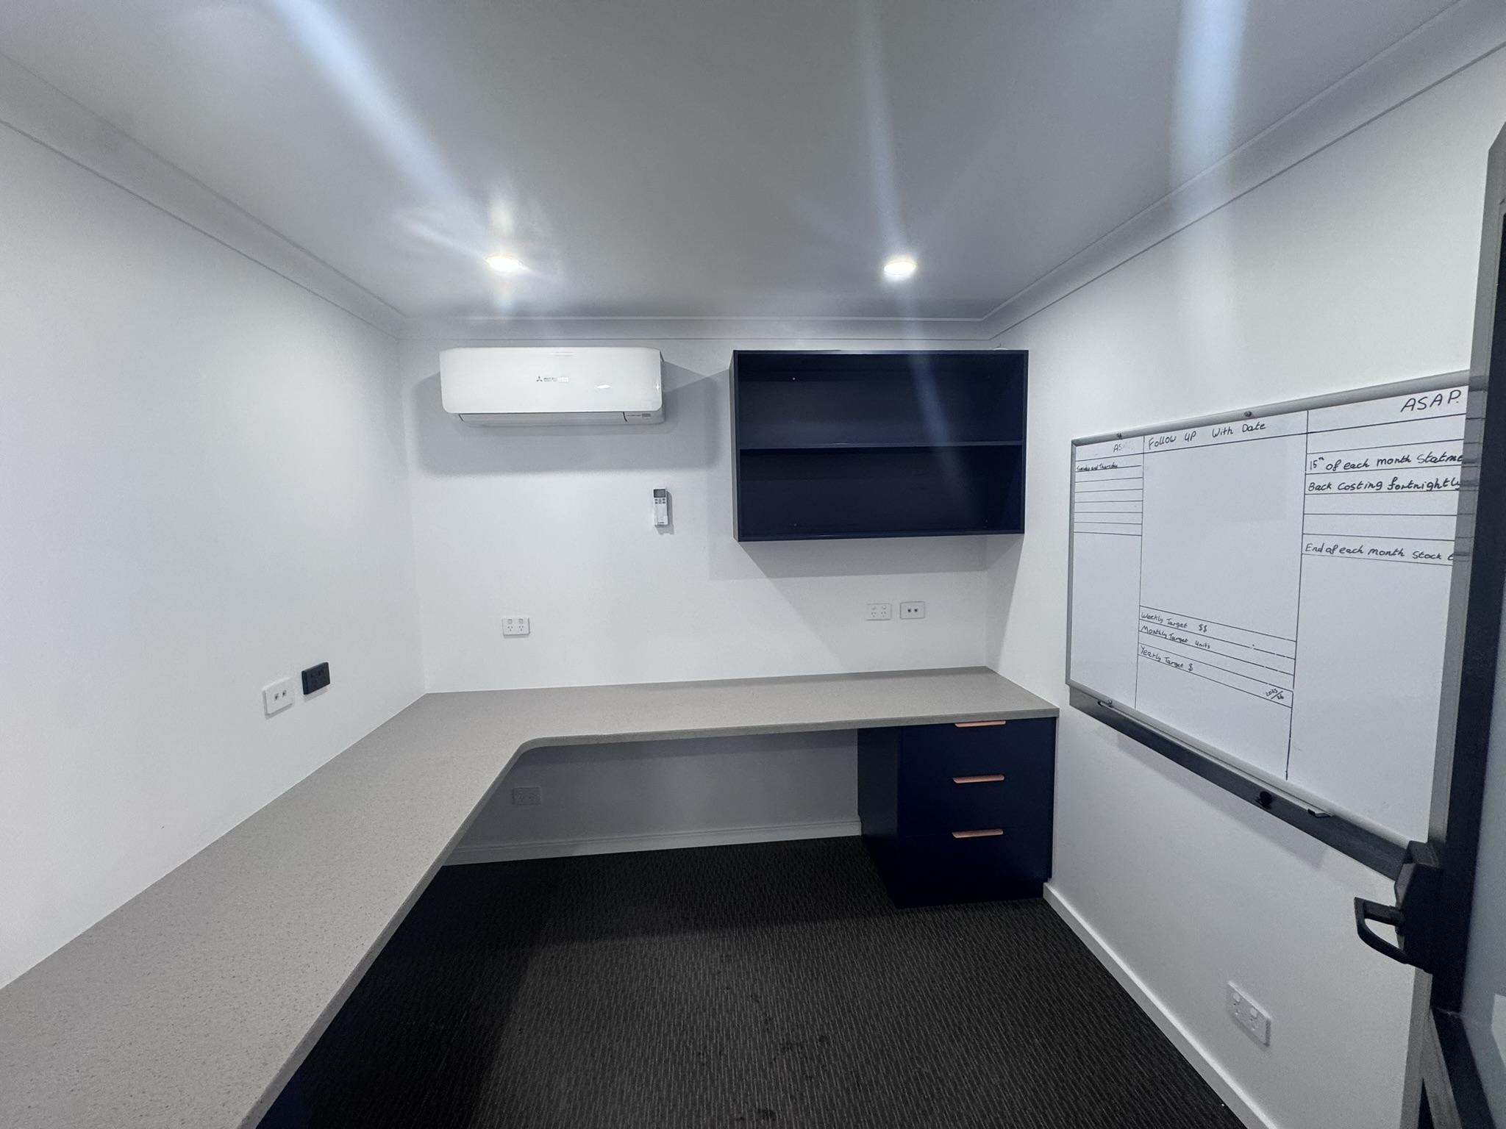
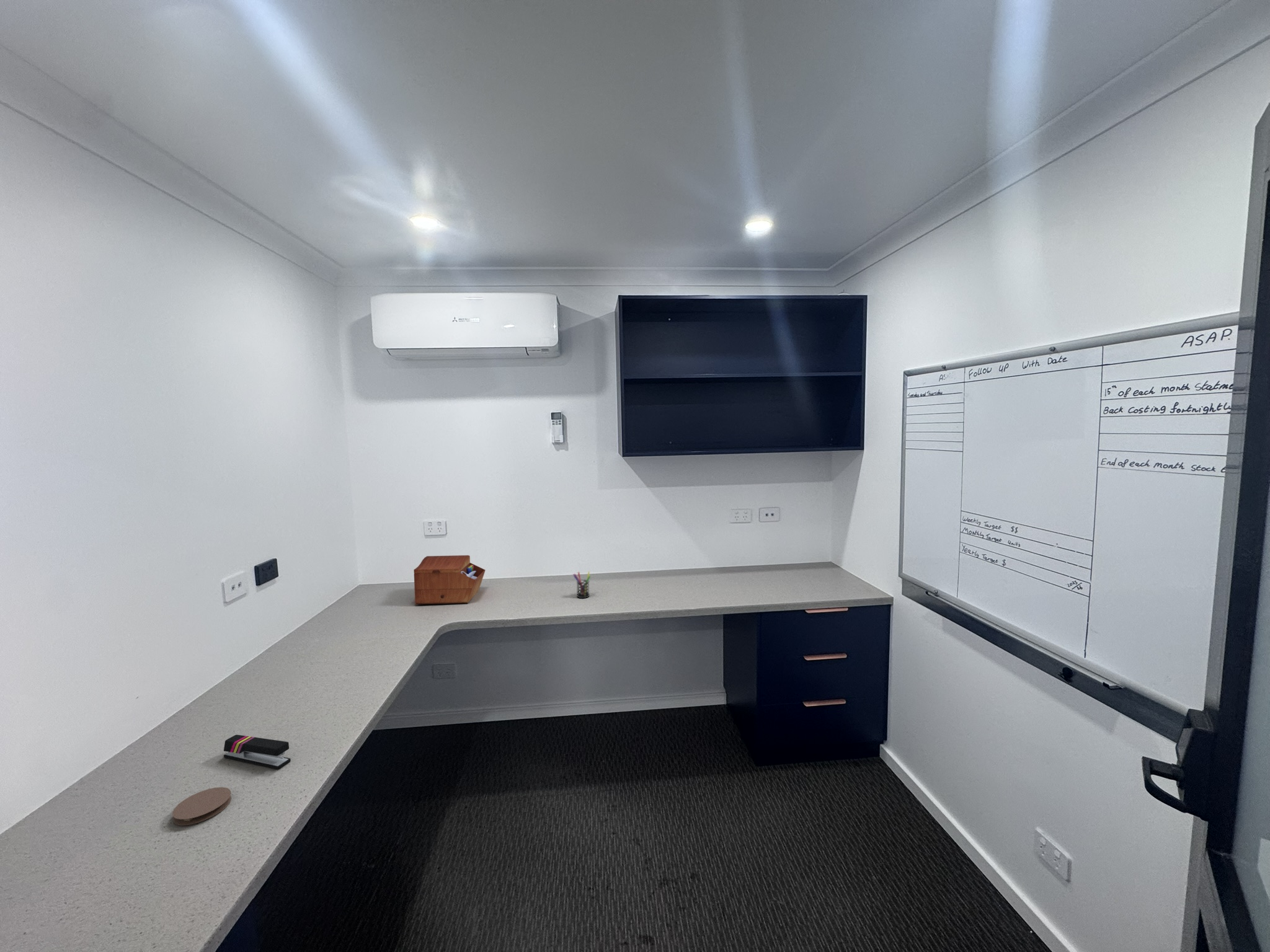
+ coaster [172,787,232,826]
+ sewing box [413,555,486,605]
+ stapler [223,734,291,770]
+ pen holder [573,571,591,599]
